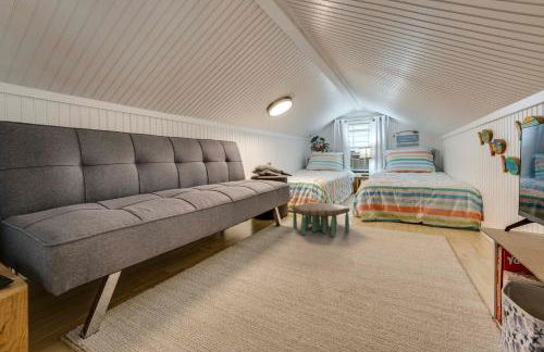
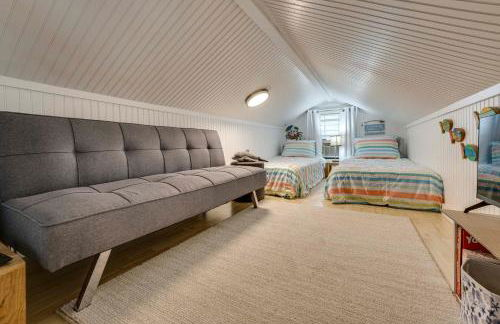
- side table [292,202,350,238]
